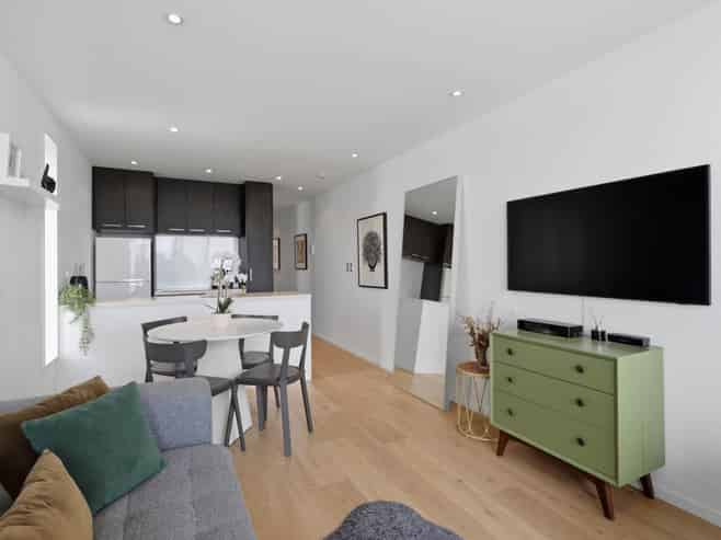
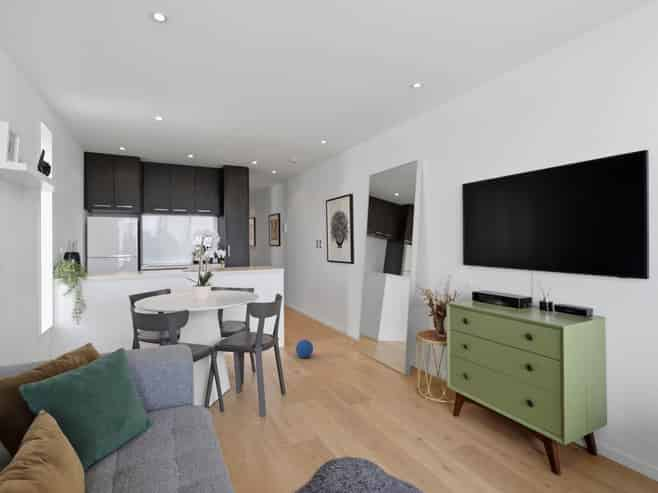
+ ball [295,339,314,359]
